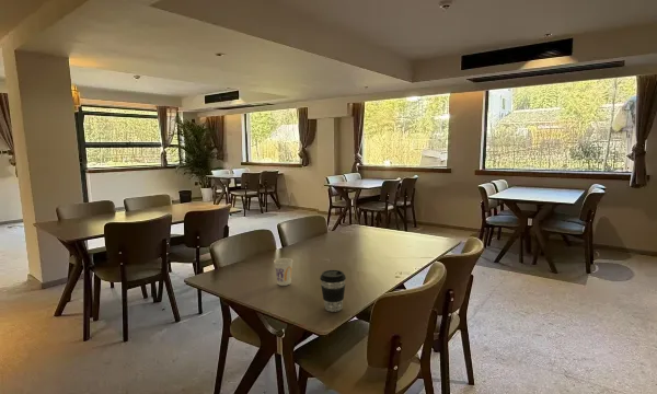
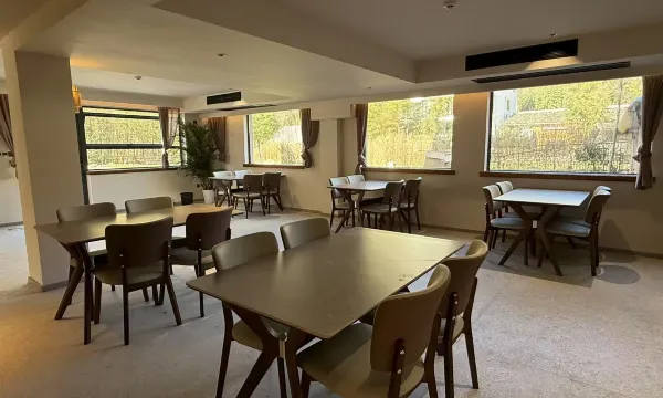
- coffee cup [319,269,347,313]
- cup [273,257,293,287]
